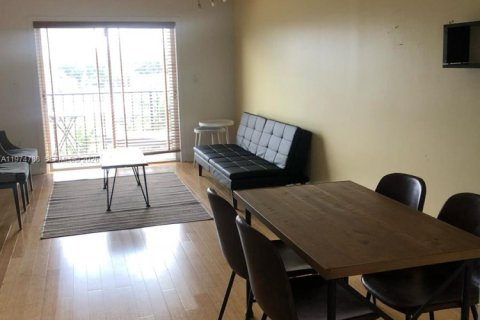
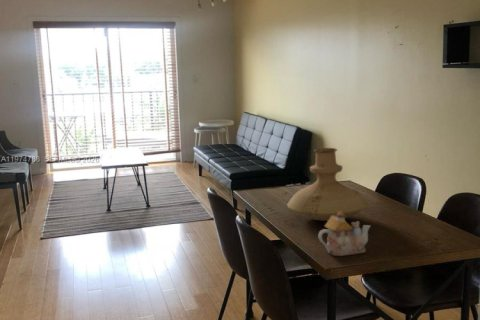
+ vase [286,147,370,222]
+ teapot [317,211,371,257]
